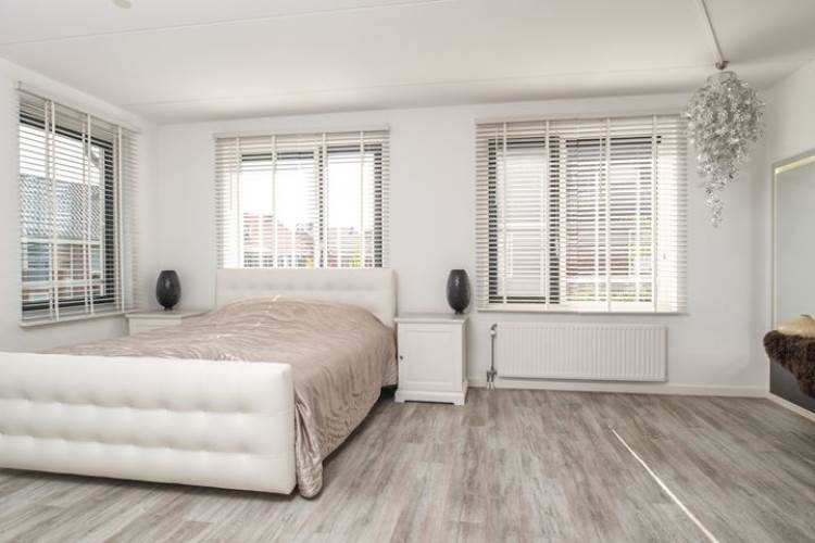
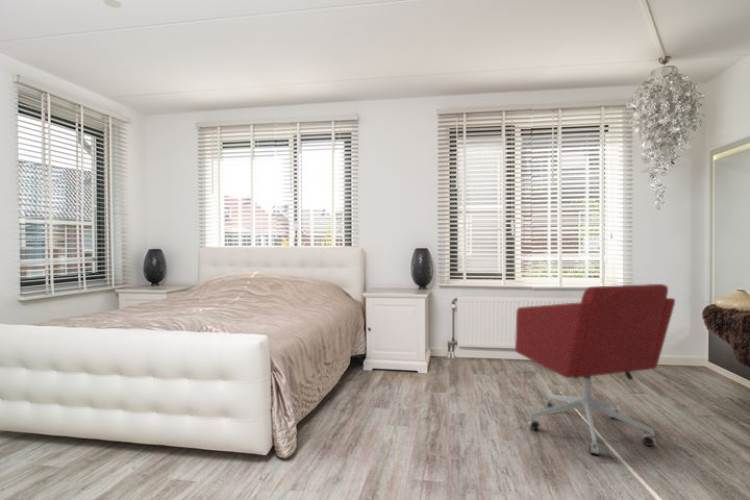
+ armchair [514,283,676,456]
